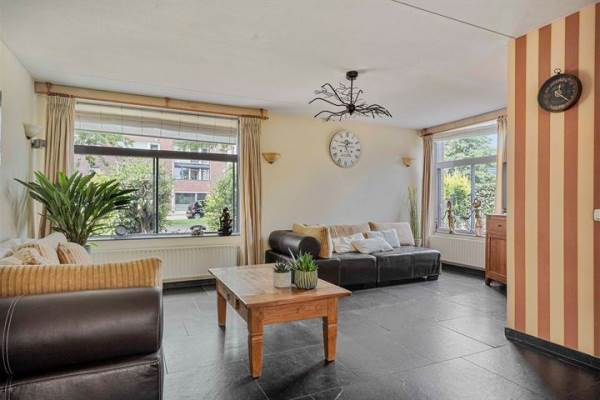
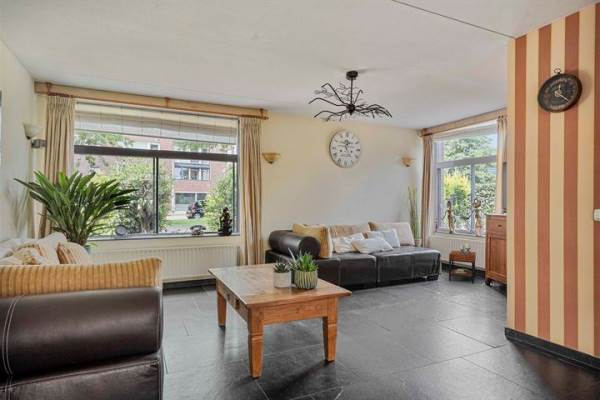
+ side table [448,242,477,284]
